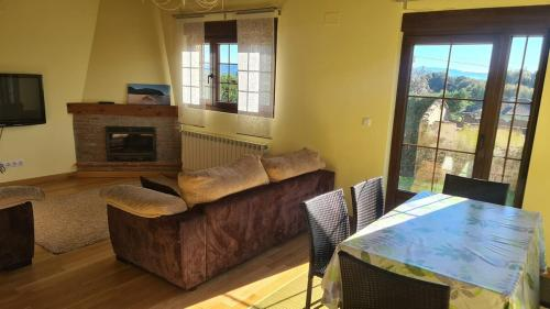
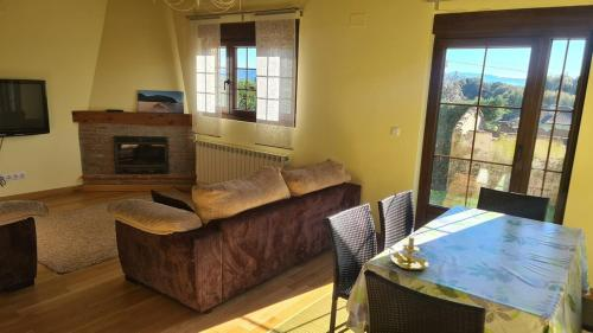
+ candle holder [385,228,429,271]
